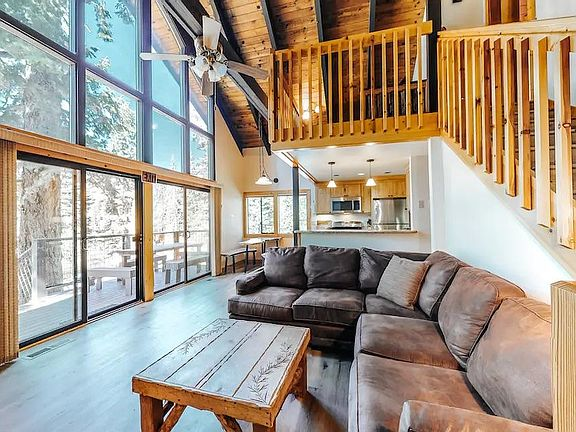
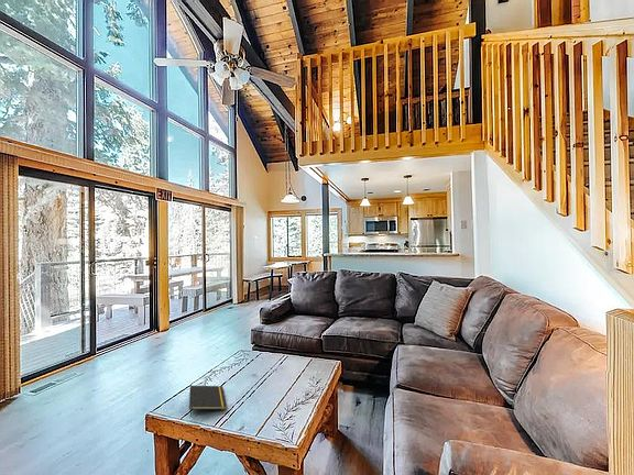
+ notepad [188,385,228,417]
